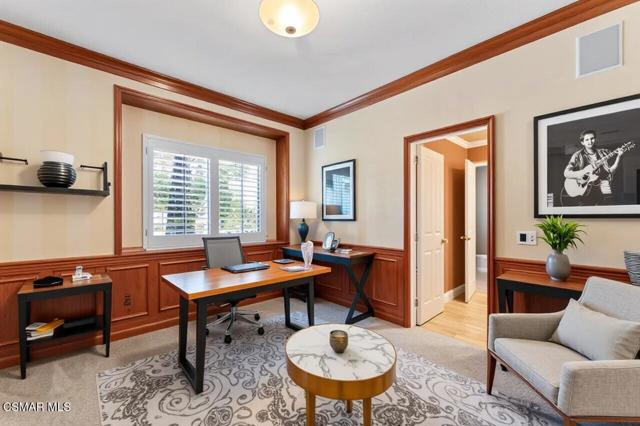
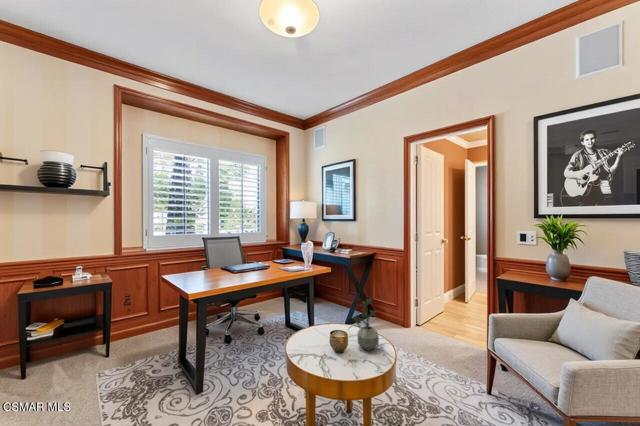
+ potted plant [352,298,380,352]
